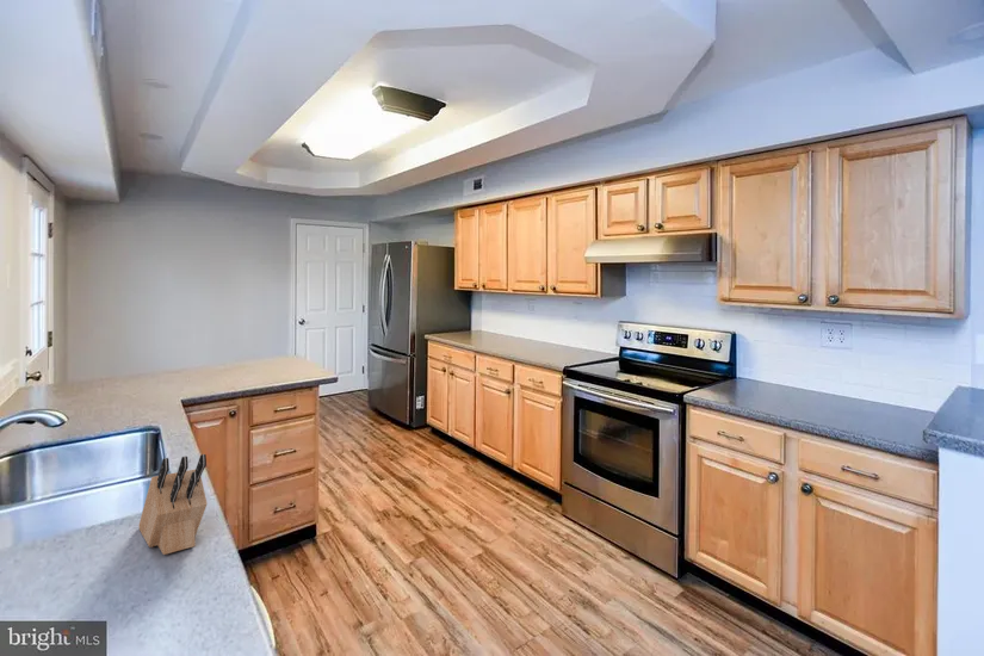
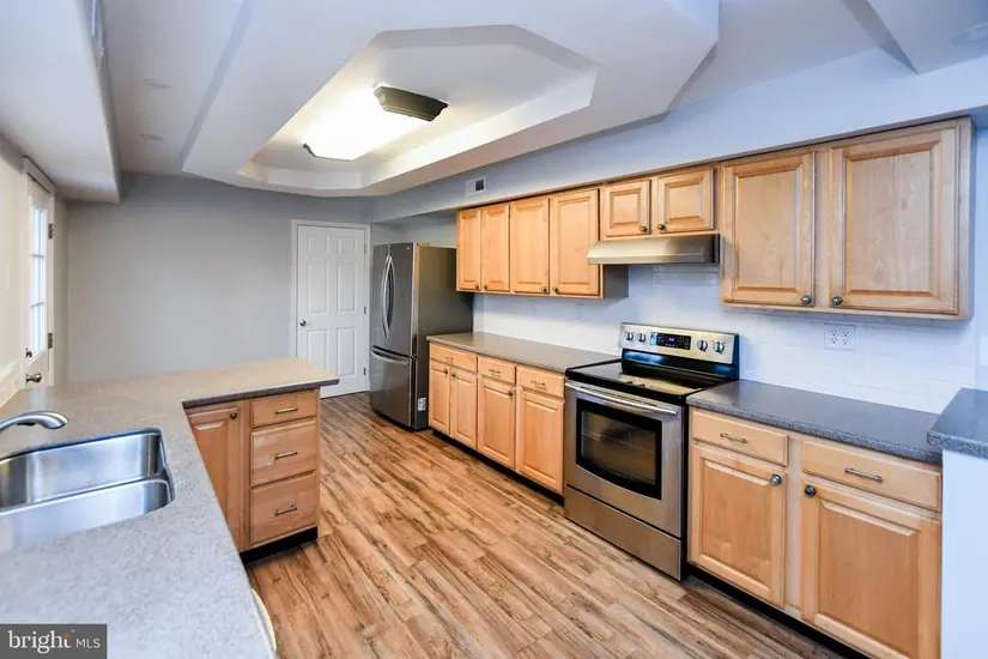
- knife block [137,453,209,556]
